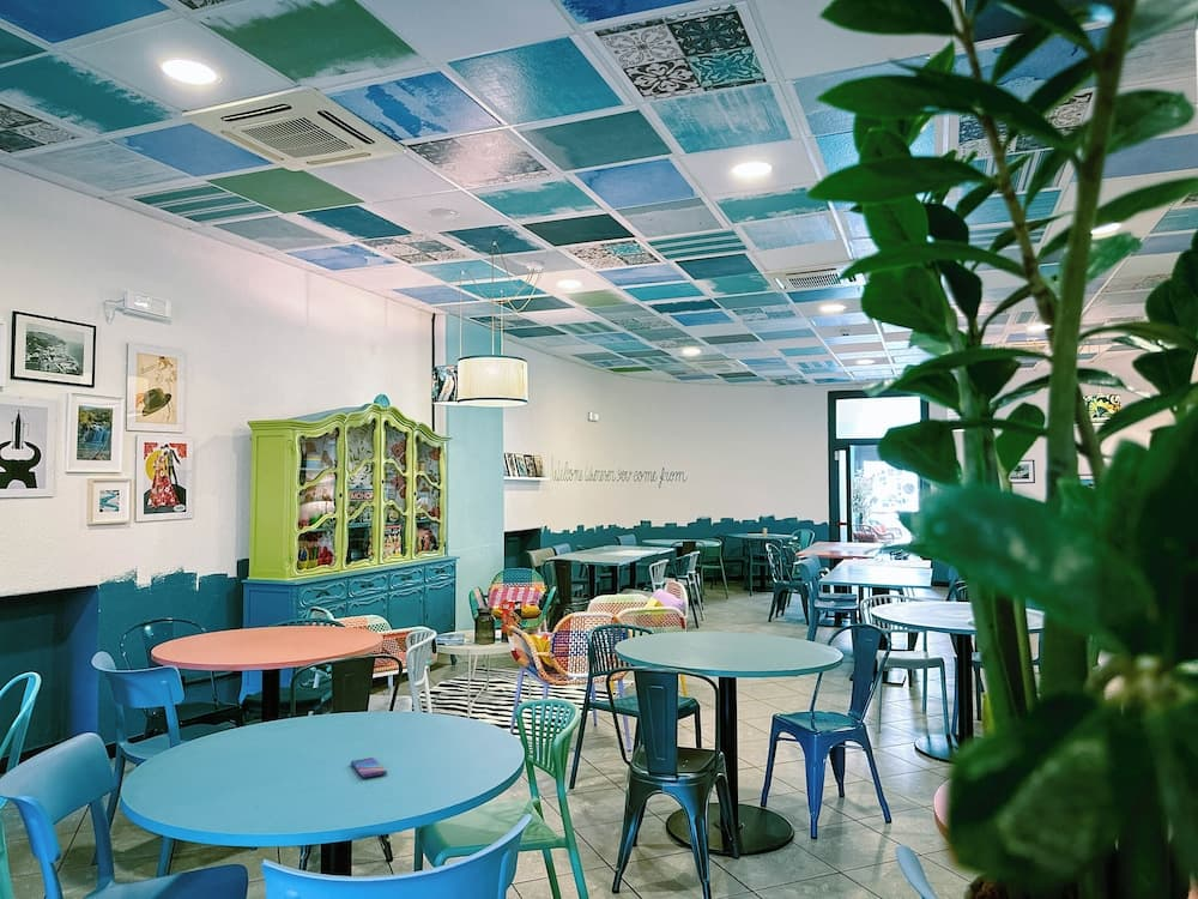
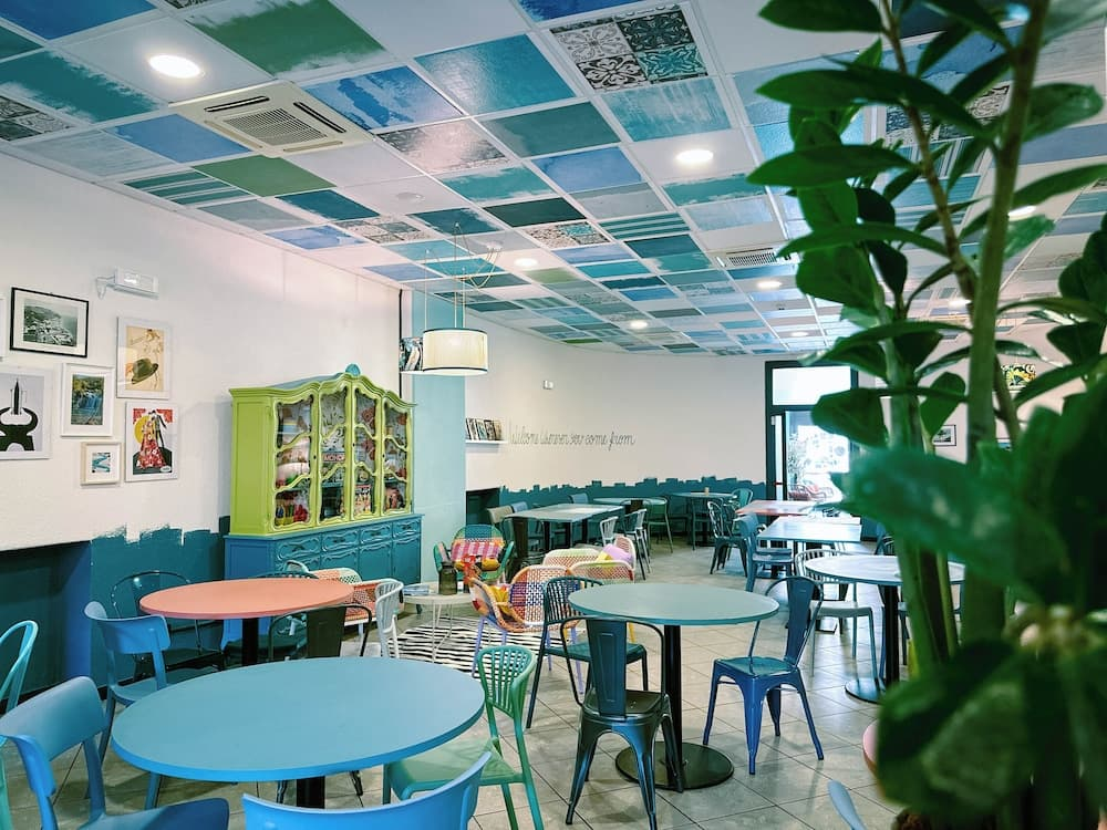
- smartphone [350,756,388,779]
